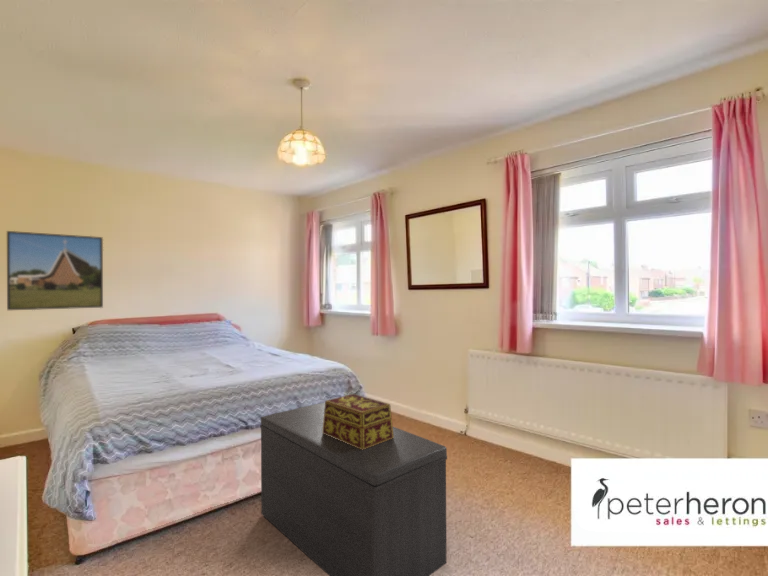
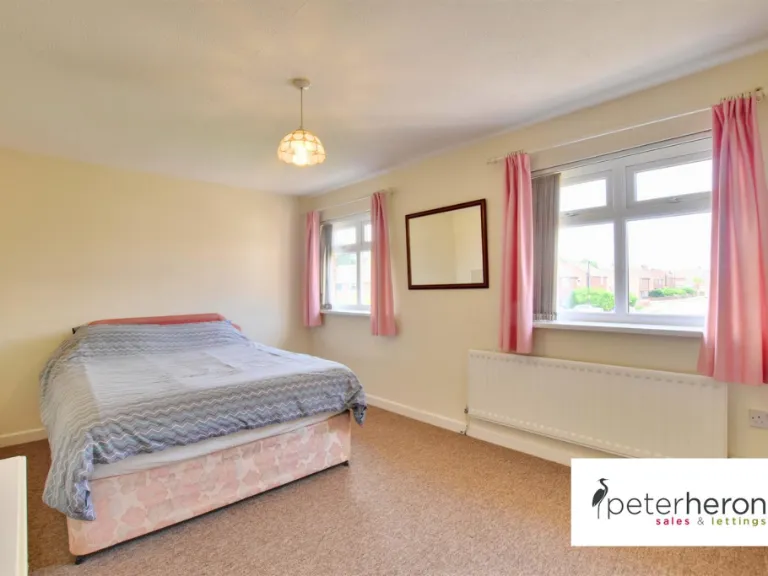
- decorative box [322,393,394,450]
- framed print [6,230,104,311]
- bench [259,402,448,576]
